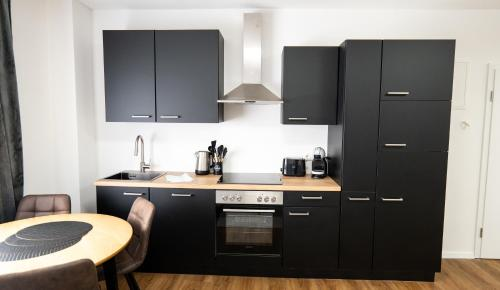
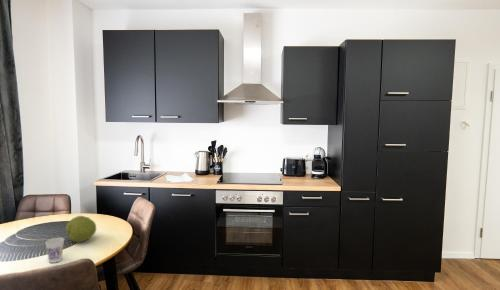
+ cup [44,237,65,264]
+ fruit [65,215,97,243]
